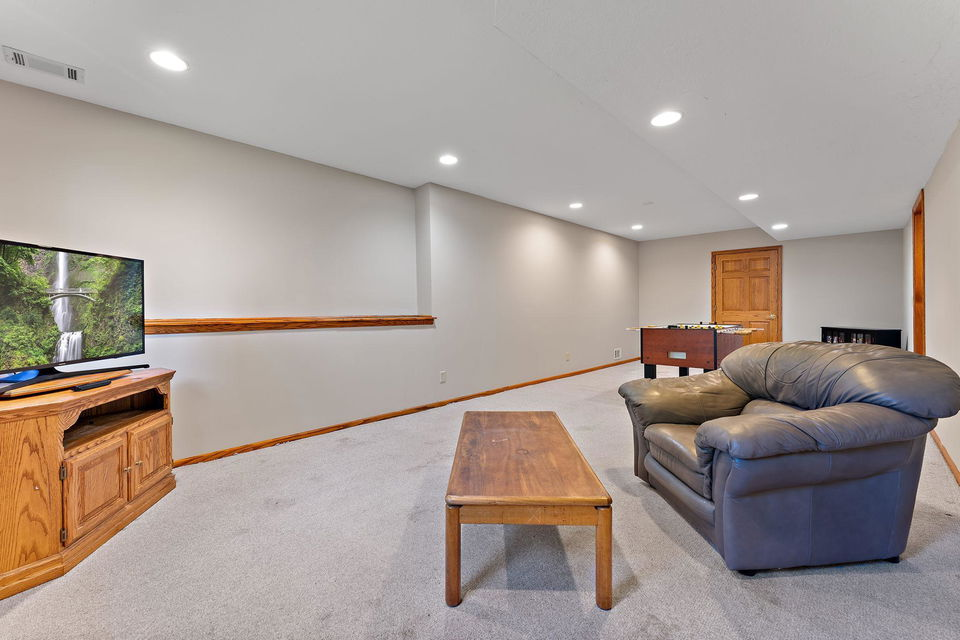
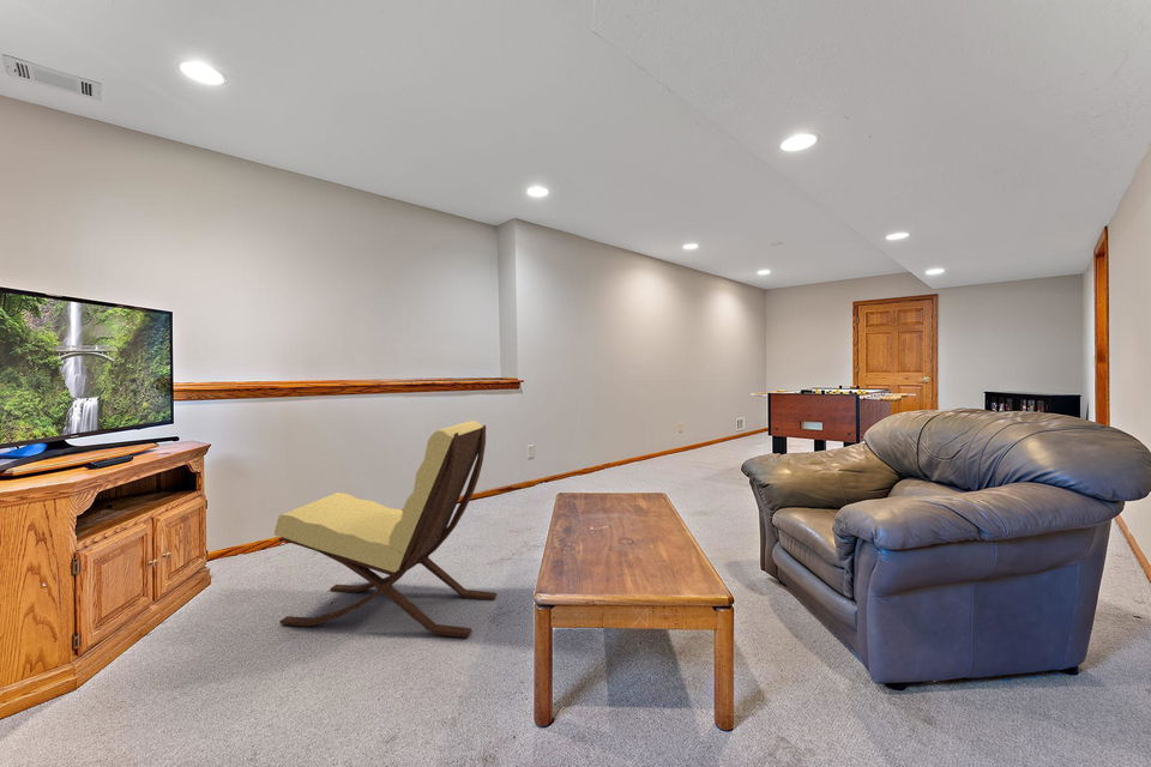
+ lounge chair [273,419,498,639]
